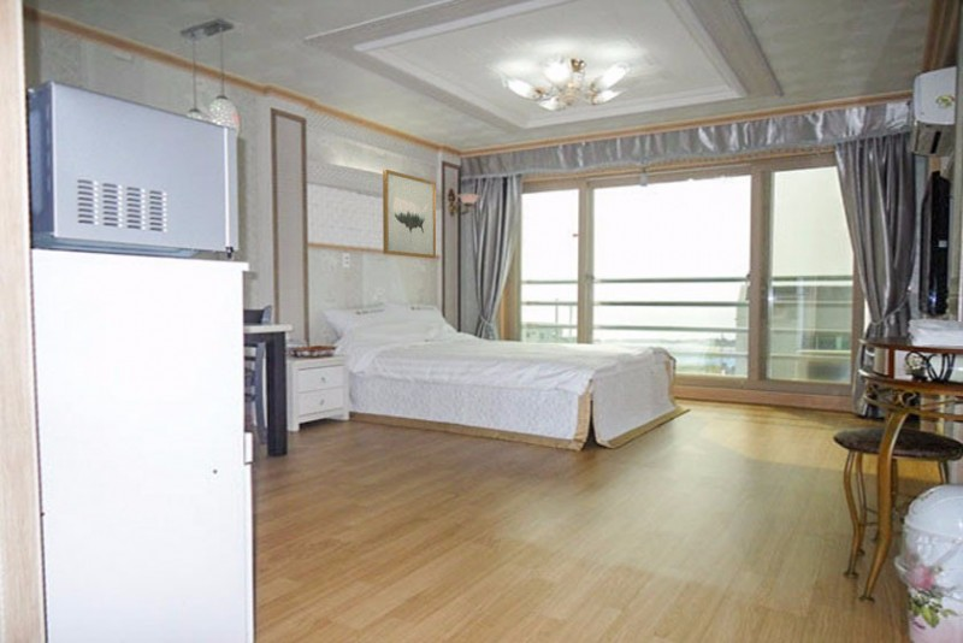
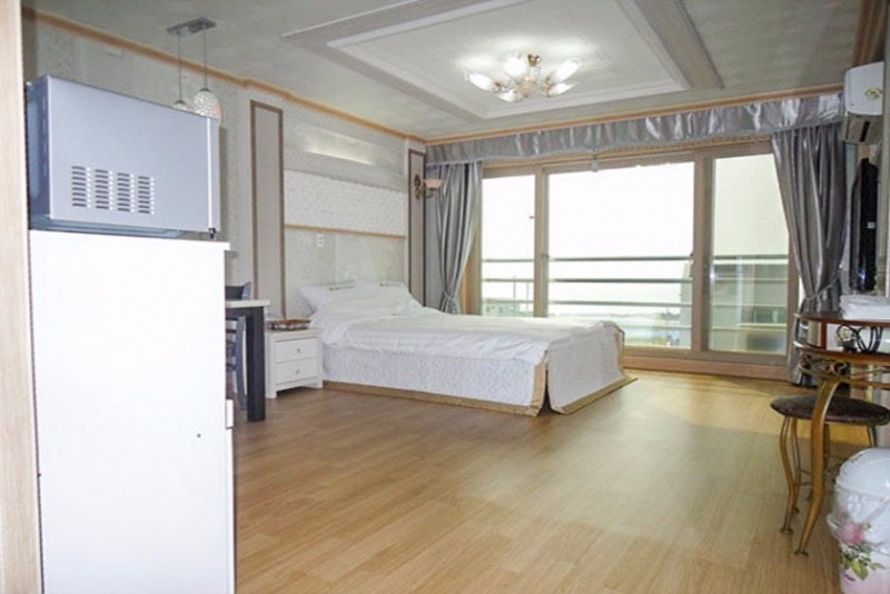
- wall art [382,169,437,259]
